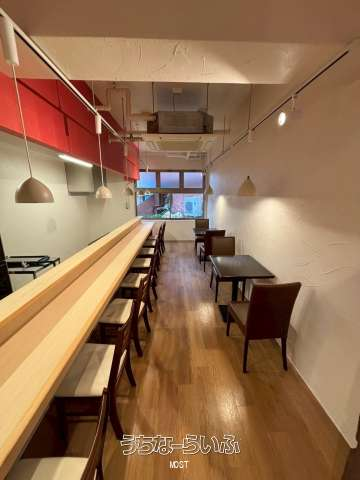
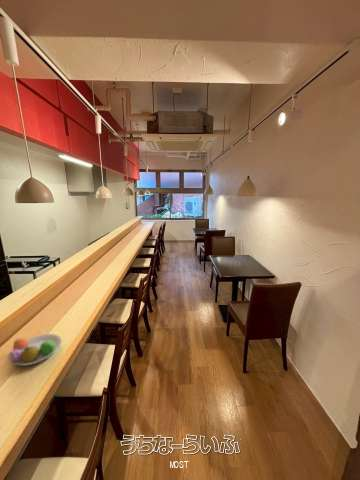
+ fruit bowl [7,333,63,367]
